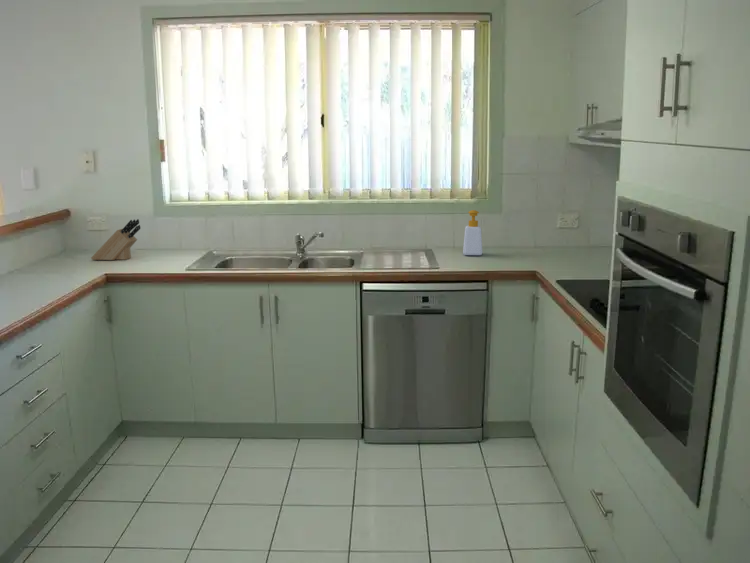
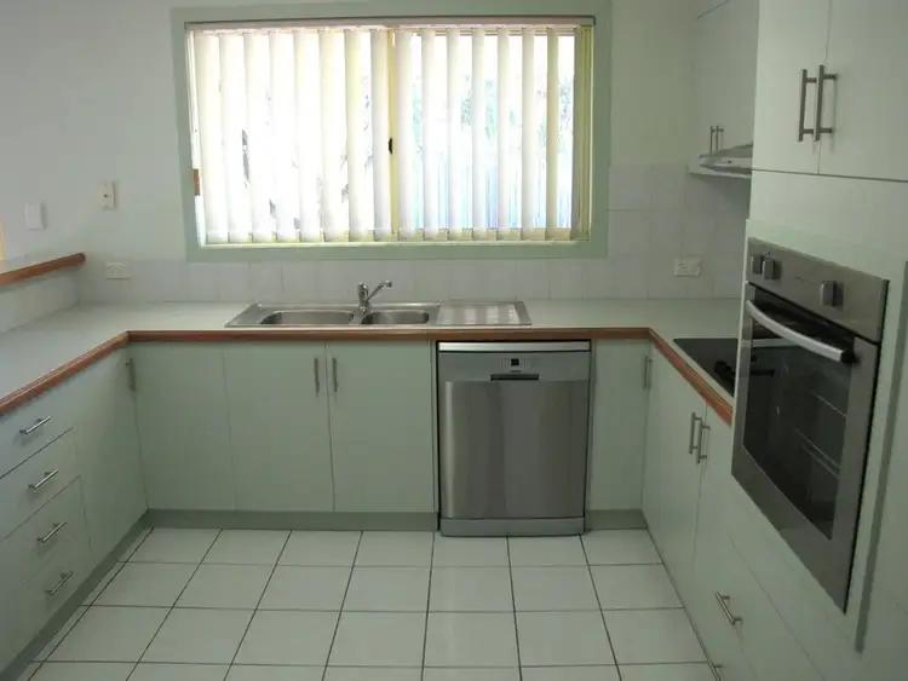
- soap bottle [462,209,483,256]
- knife block [90,218,142,261]
